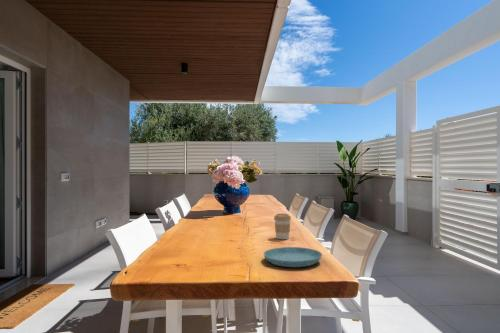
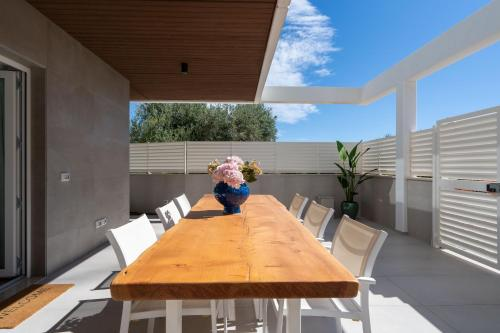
- saucer [262,246,323,268]
- coffee cup [273,213,292,240]
